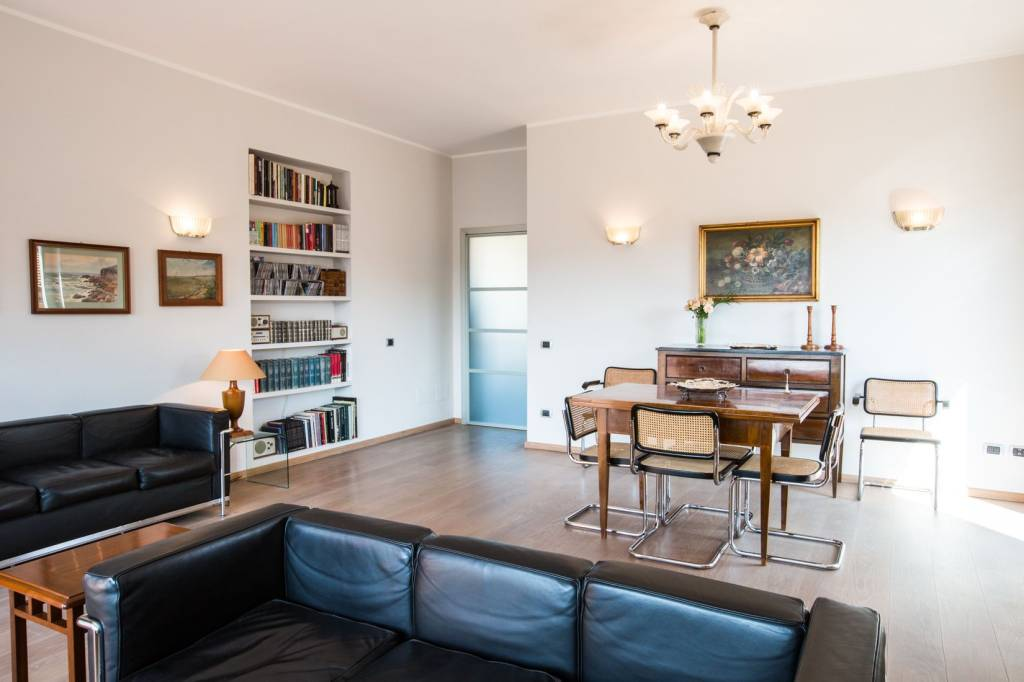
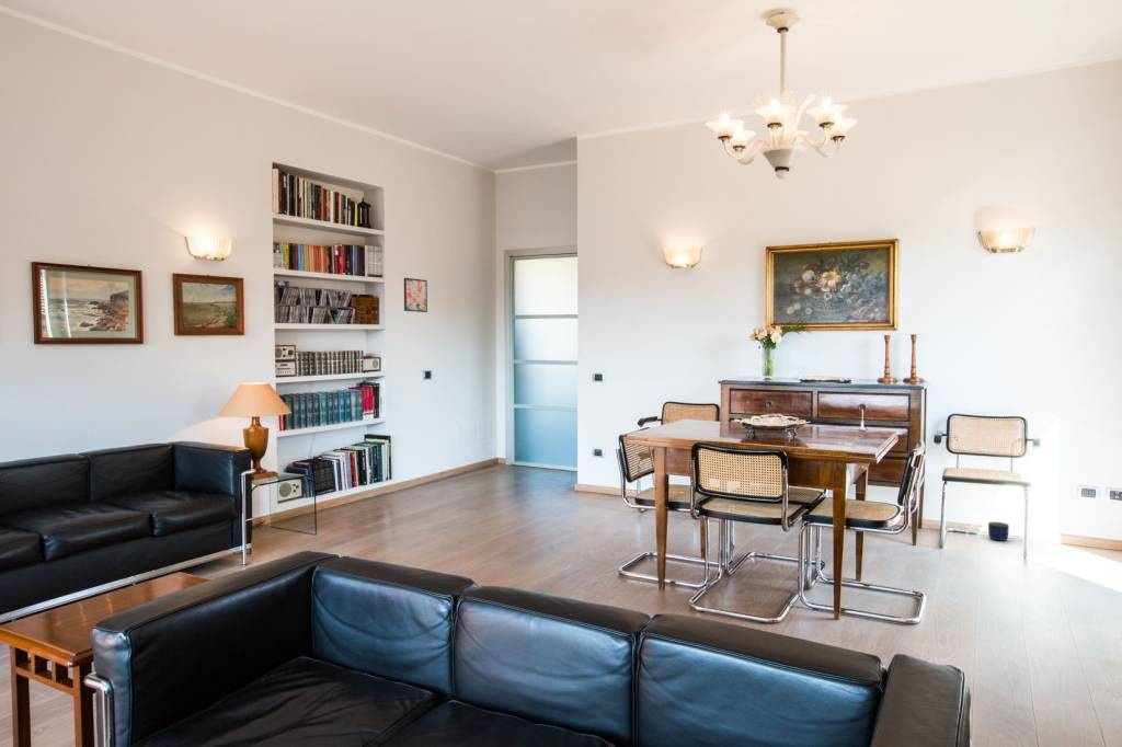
+ wall art [403,277,428,313]
+ planter [987,521,1010,542]
